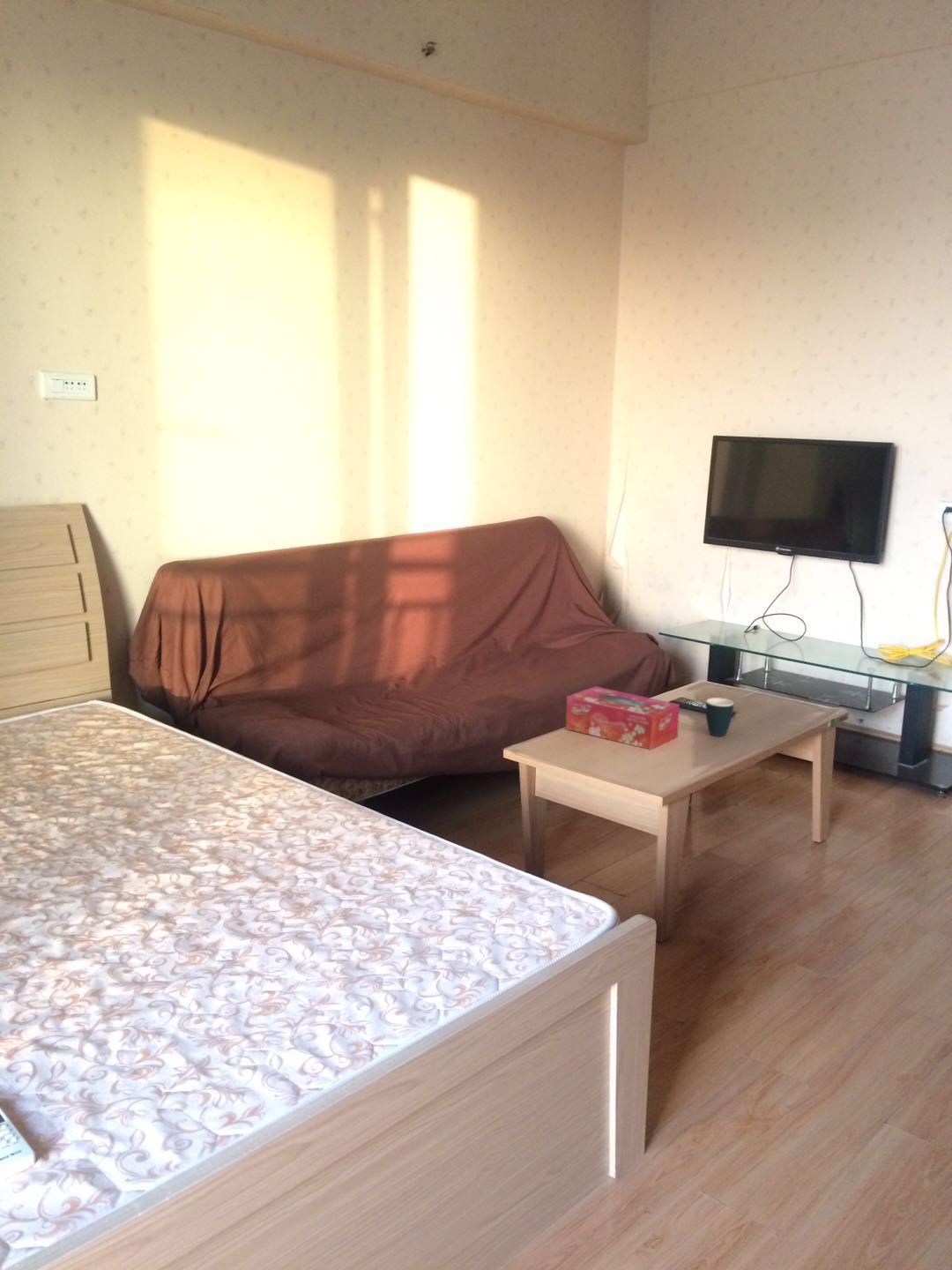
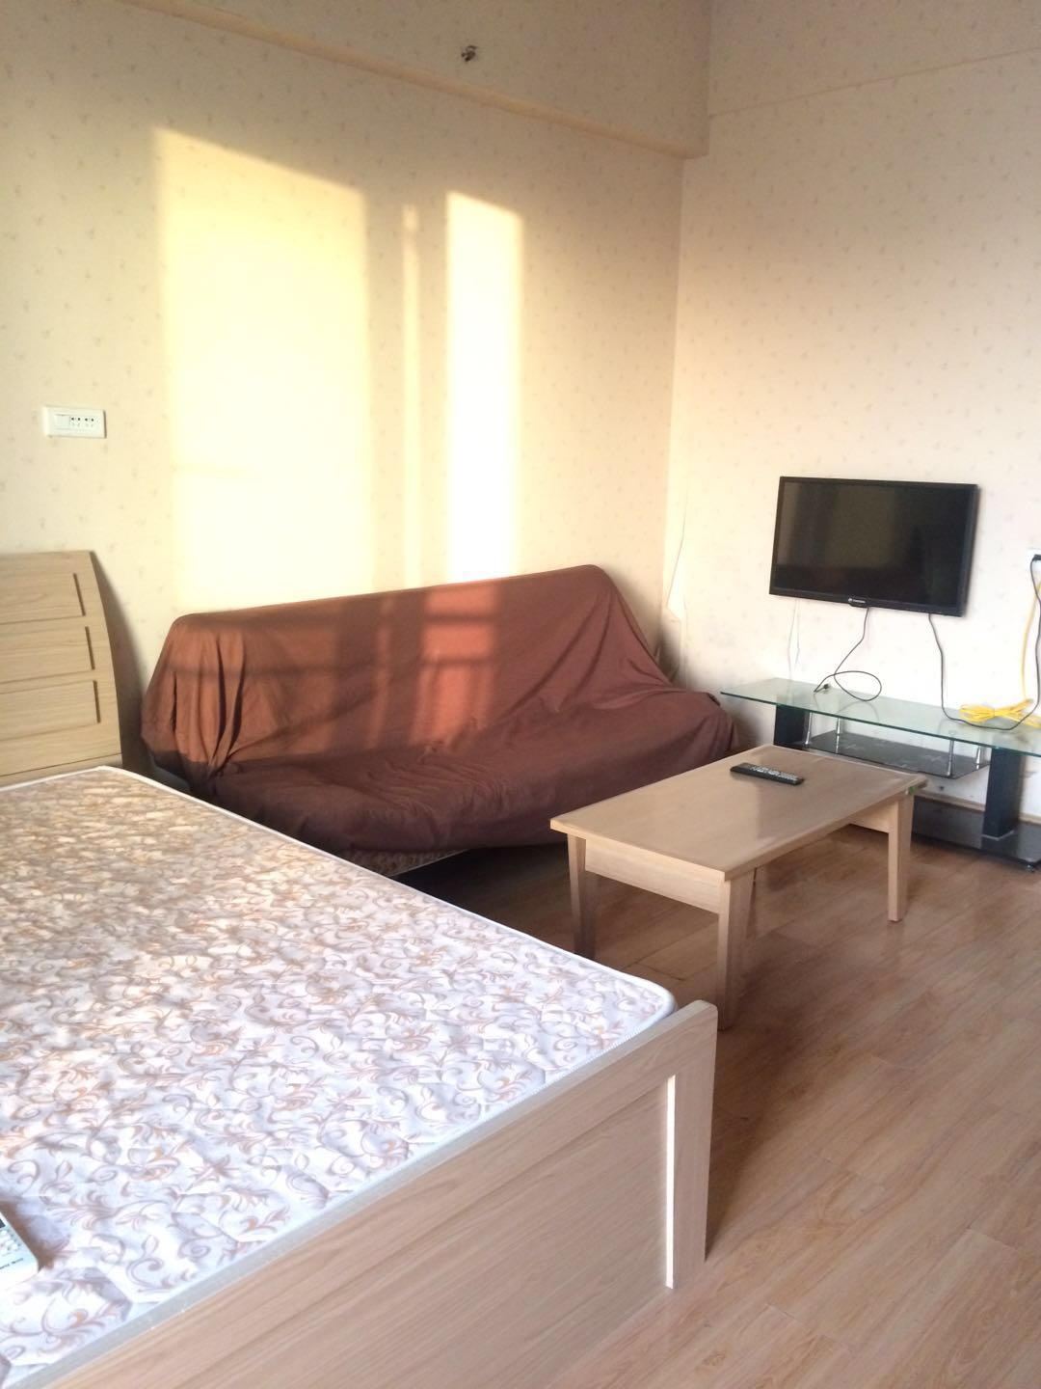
- tissue box [565,685,681,751]
- mug [705,697,734,737]
